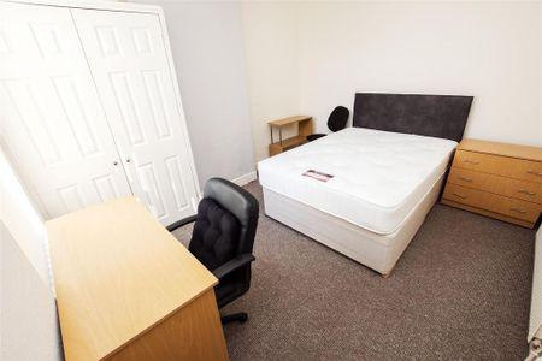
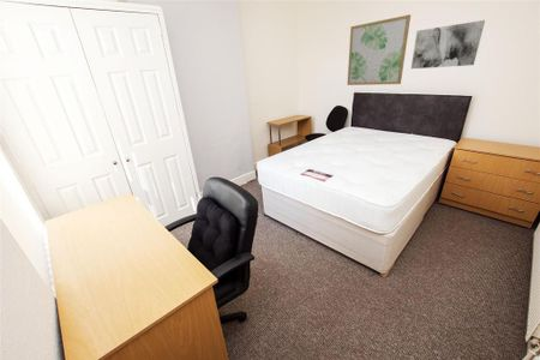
+ wall art [410,19,486,70]
+ wall art [346,13,412,86]
